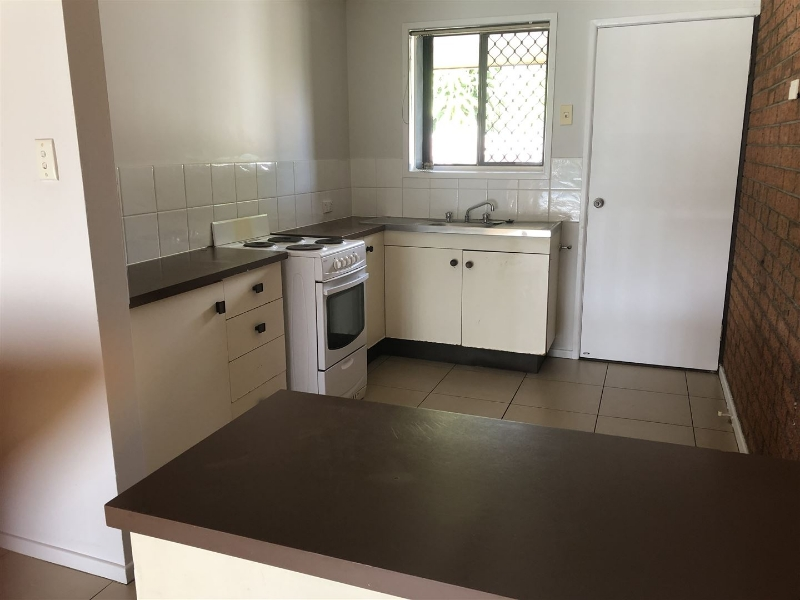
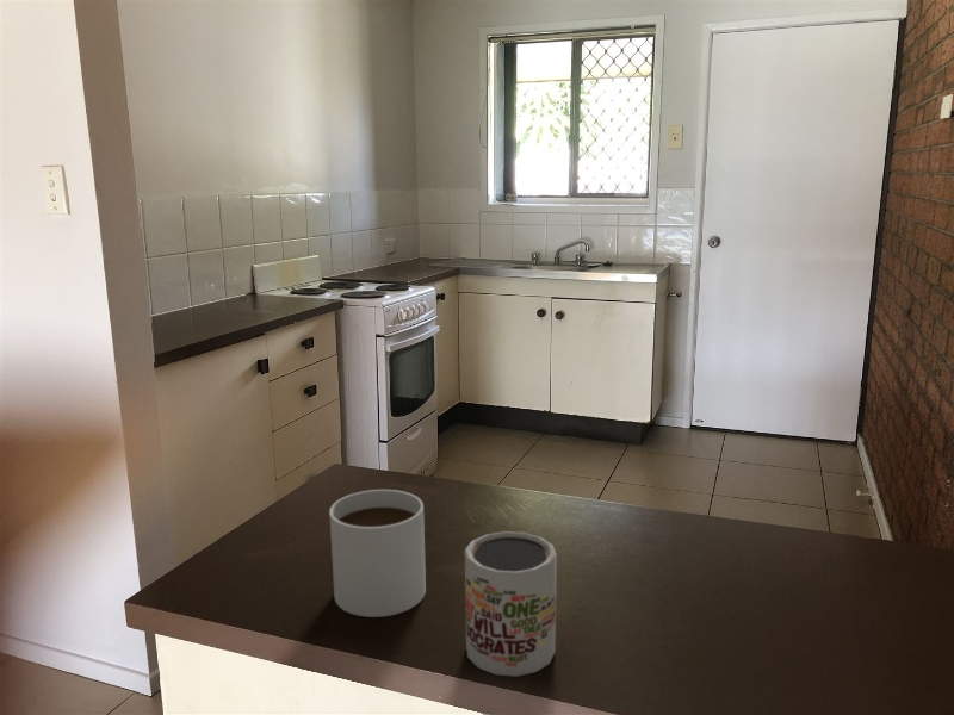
+ mug [328,489,427,618]
+ mug [464,530,558,677]
